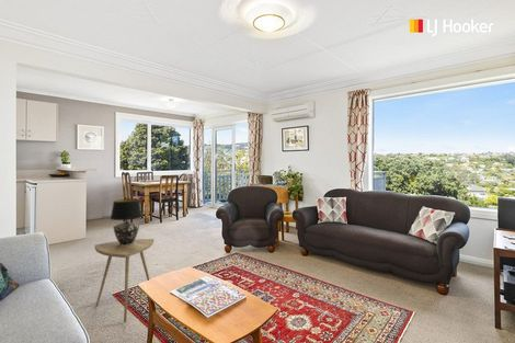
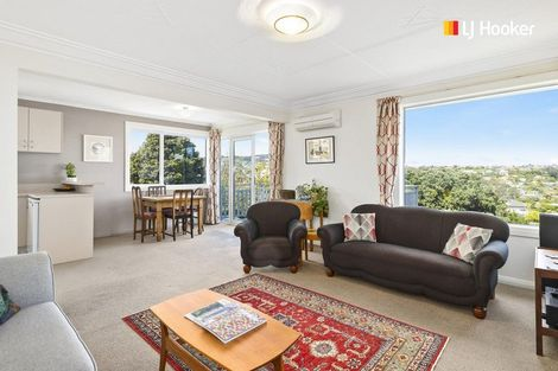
- table lamp [110,198,144,245]
- side table [94,238,154,323]
